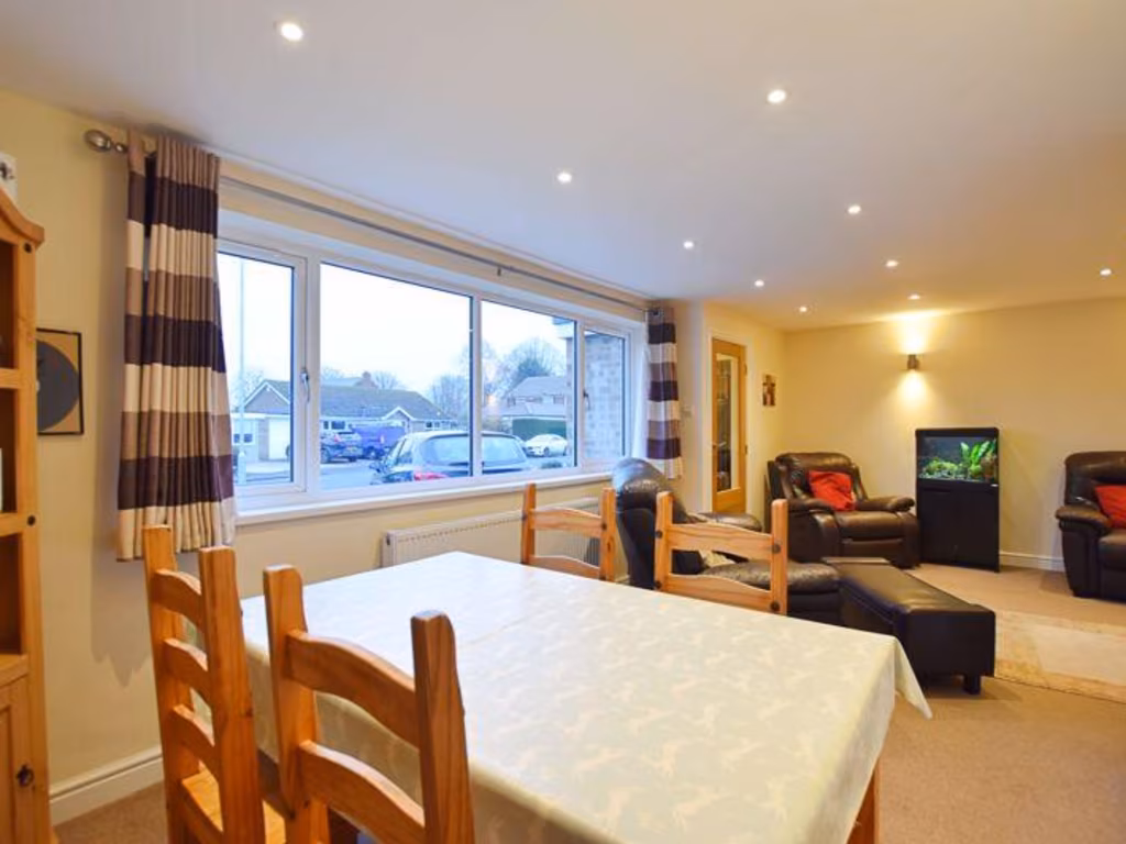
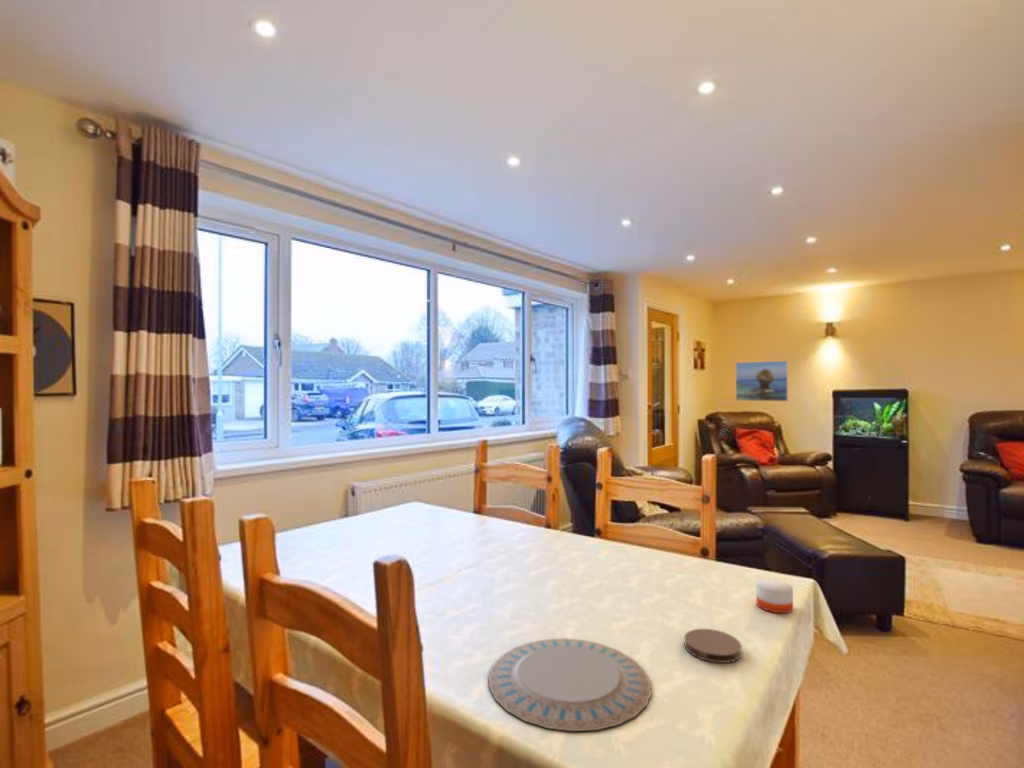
+ candle [755,578,794,614]
+ coaster [683,628,743,664]
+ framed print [735,360,789,402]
+ chinaware [487,637,653,732]
